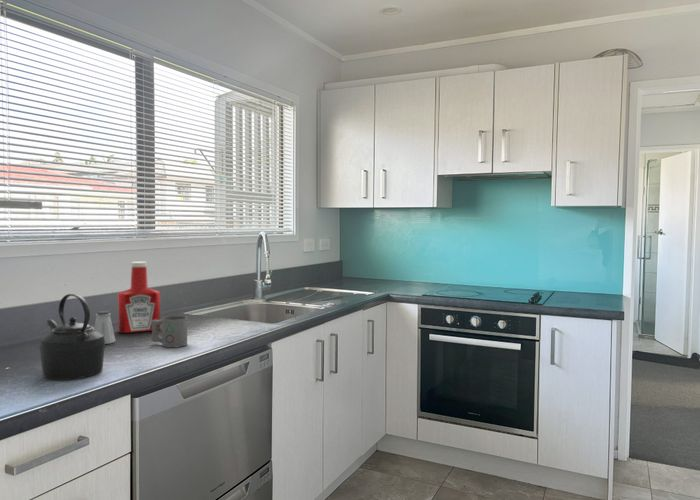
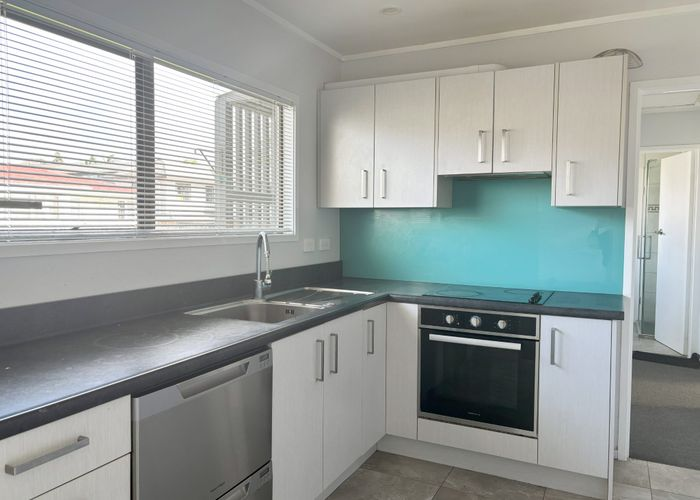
- kettle [39,293,106,381]
- mug [150,315,188,348]
- saltshaker [93,310,117,345]
- soap bottle [117,261,161,334]
